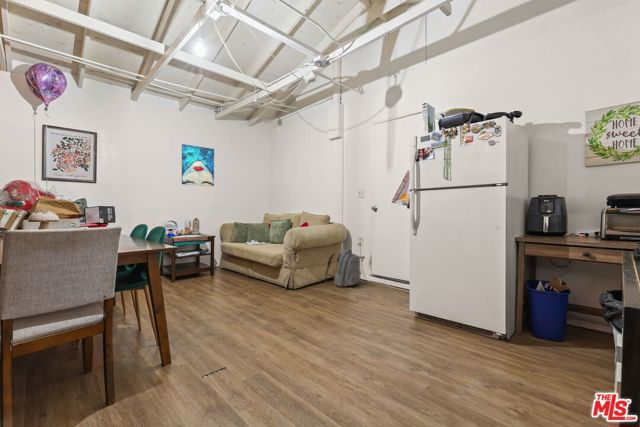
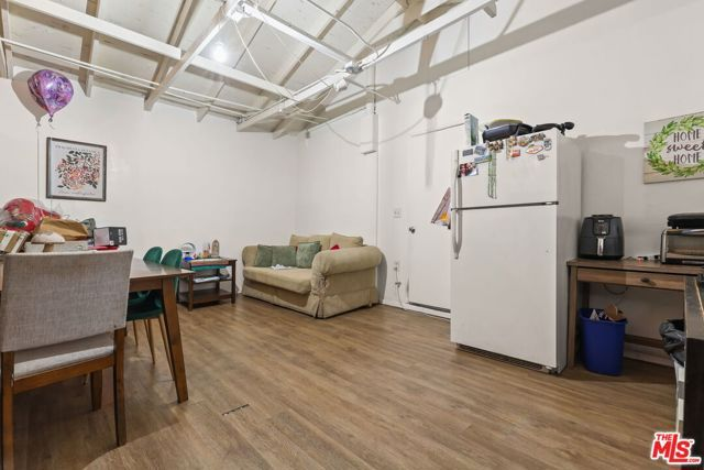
- backpack [324,248,362,288]
- wall art [181,143,215,187]
